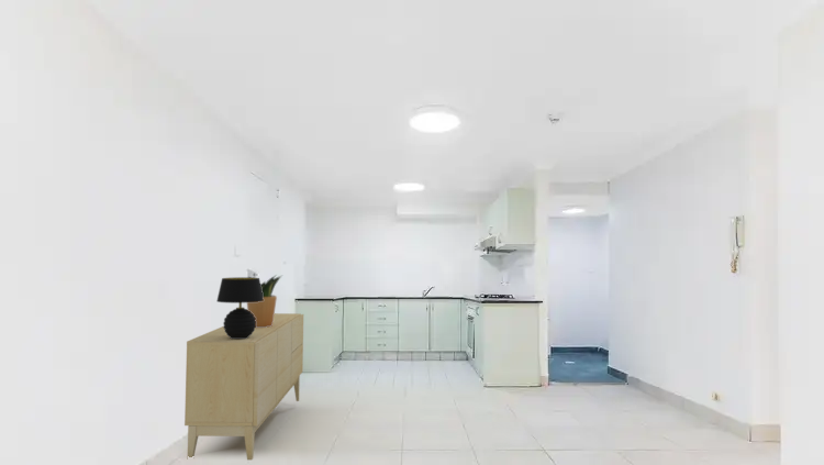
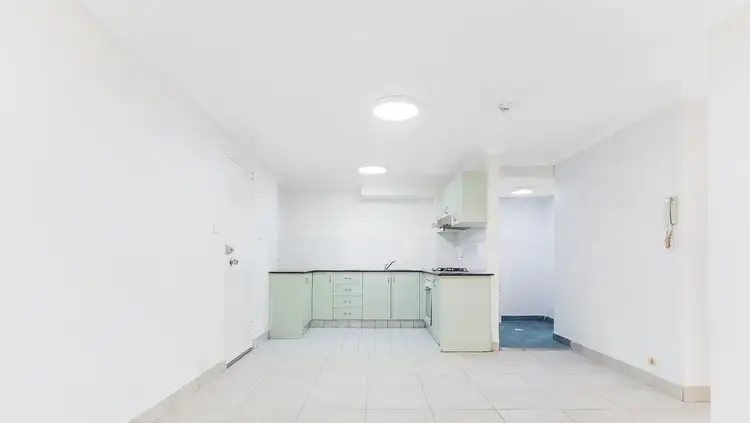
- table lamp [215,276,264,339]
- sideboard [183,312,304,461]
- potted plant [246,275,282,328]
